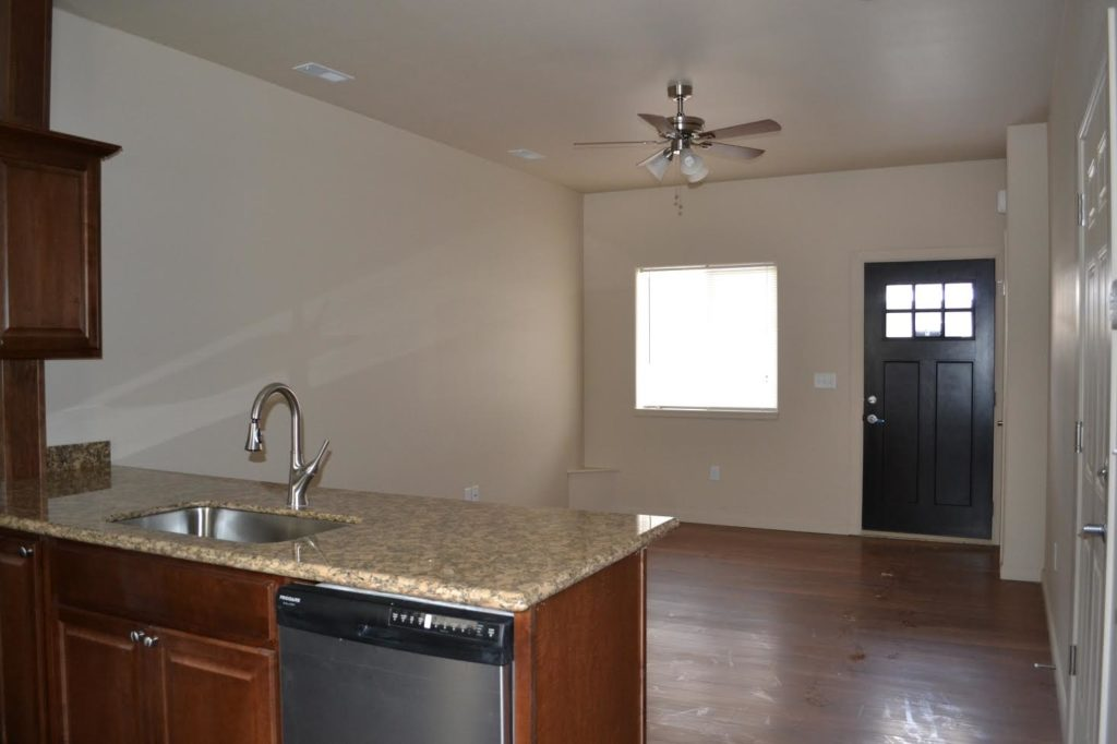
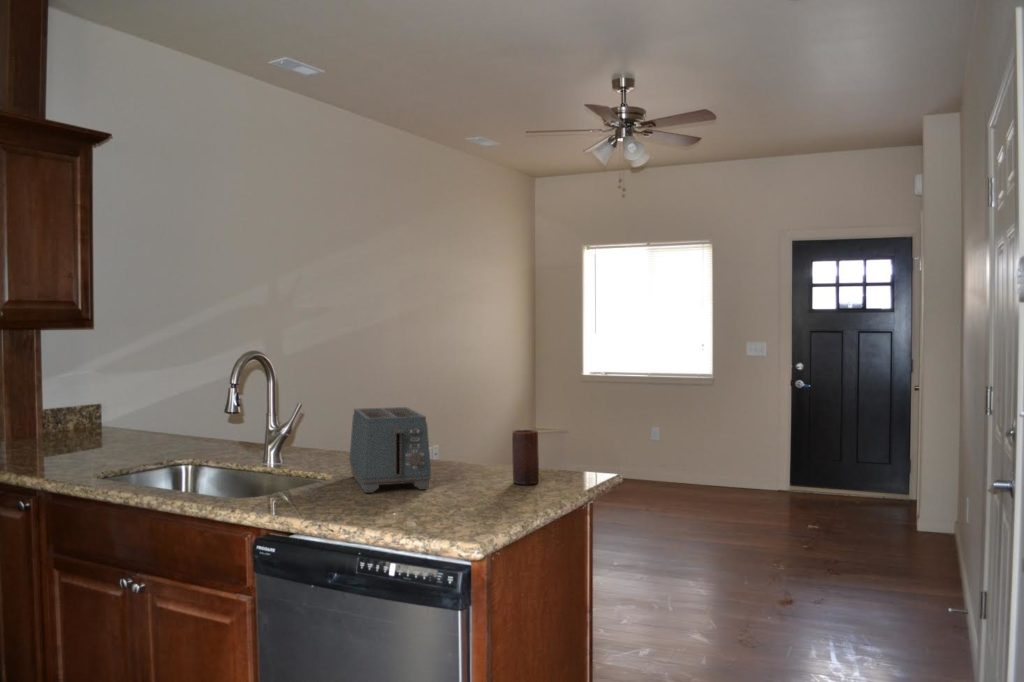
+ candle [511,429,540,485]
+ toaster [348,406,432,494]
